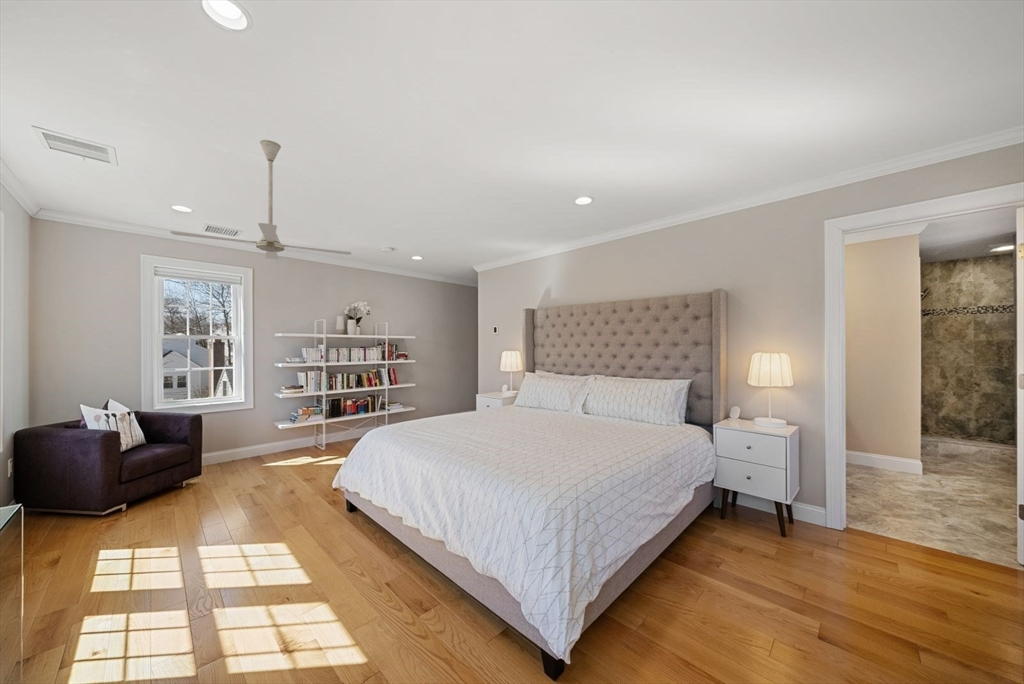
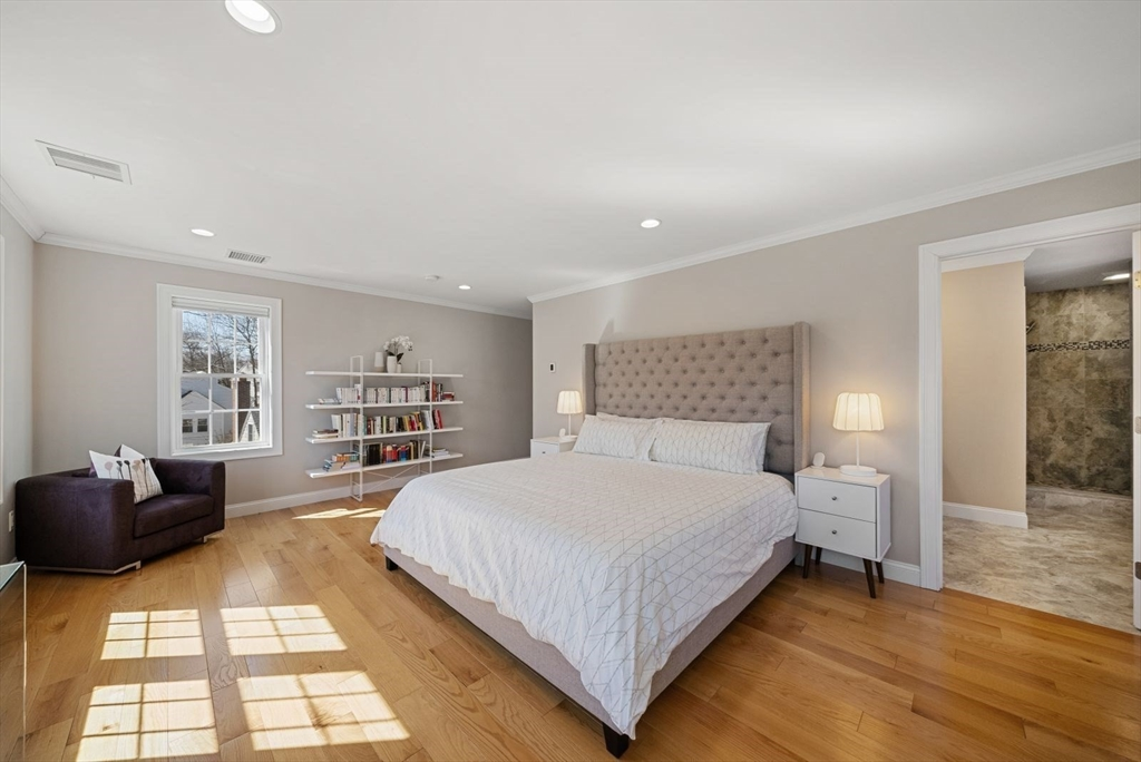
- ceiling fan [169,139,352,260]
